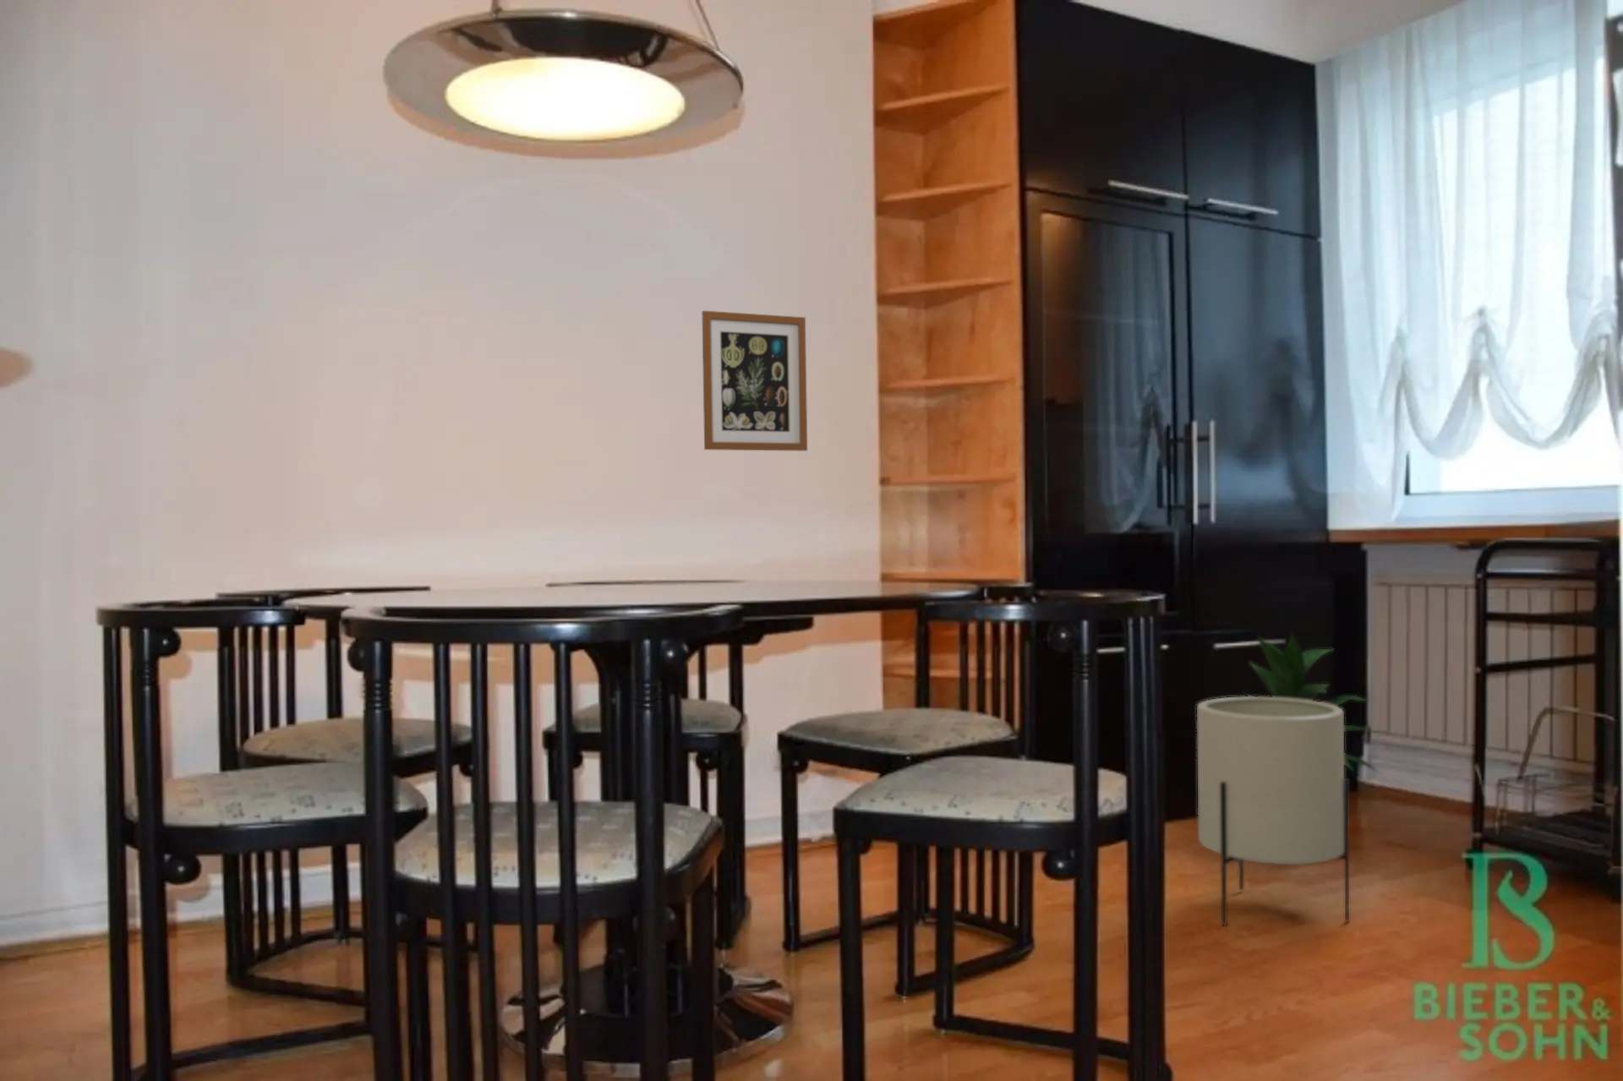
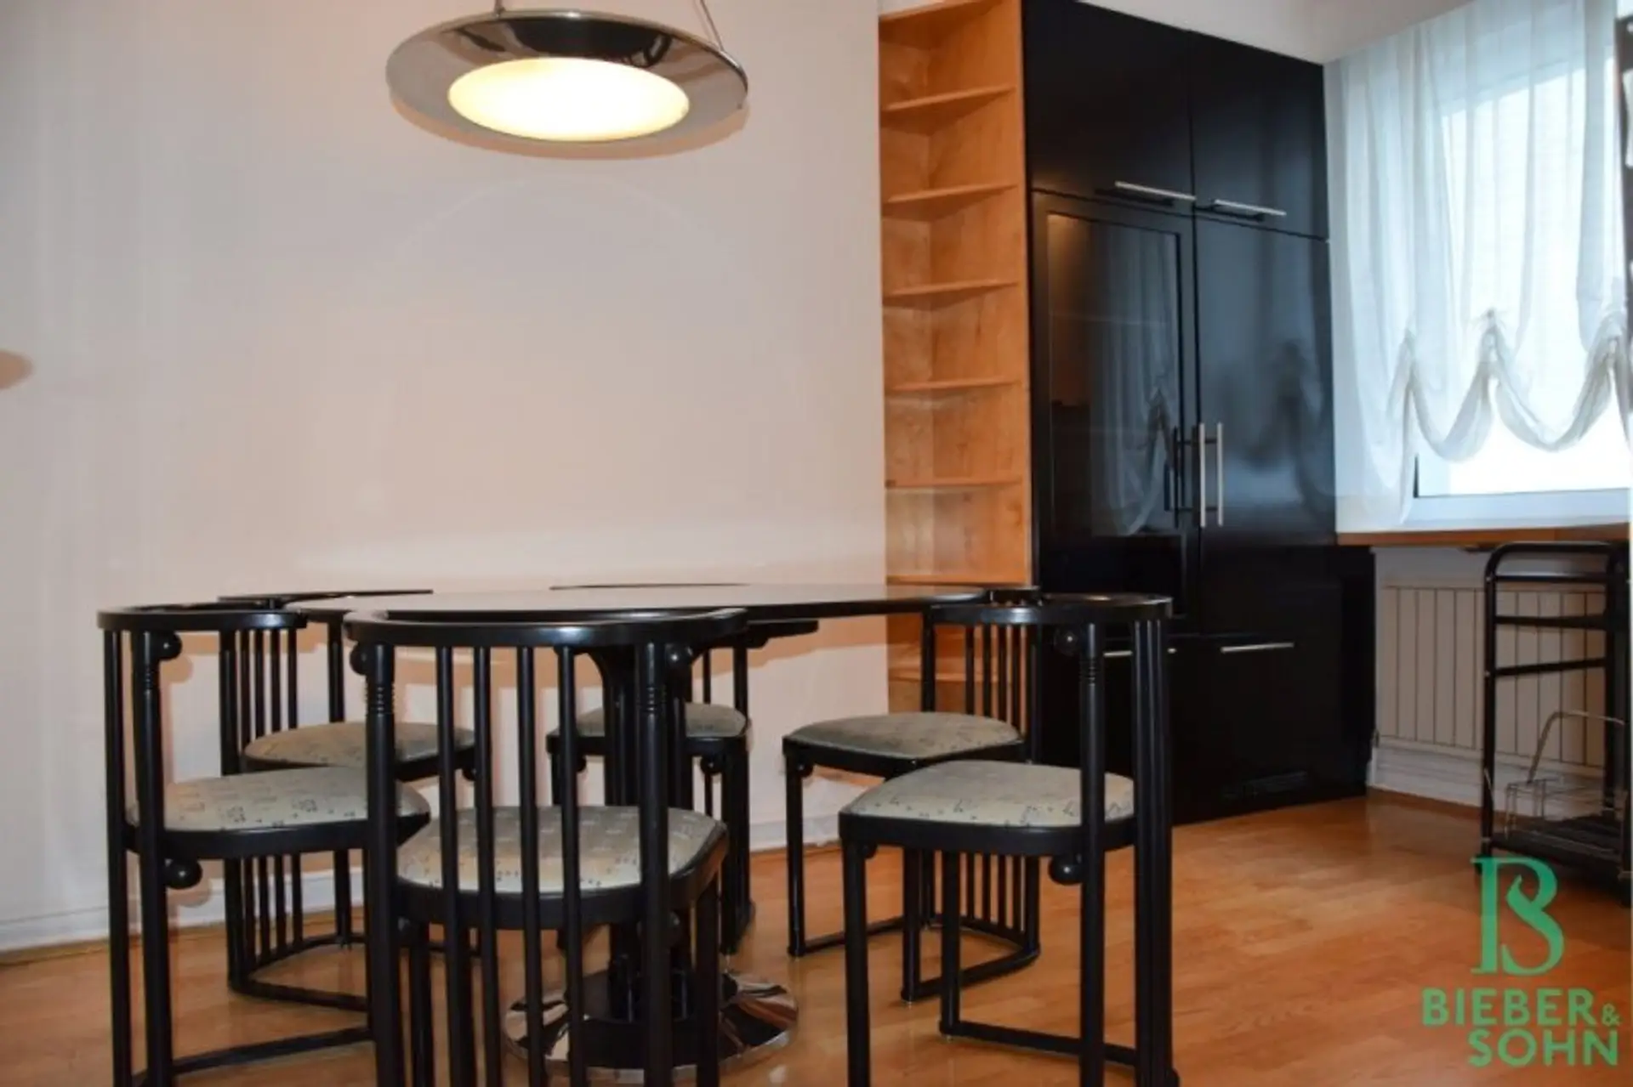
- wall art [701,310,808,452]
- indoor plant [1242,632,1383,775]
- planter [1196,696,1350,928]
